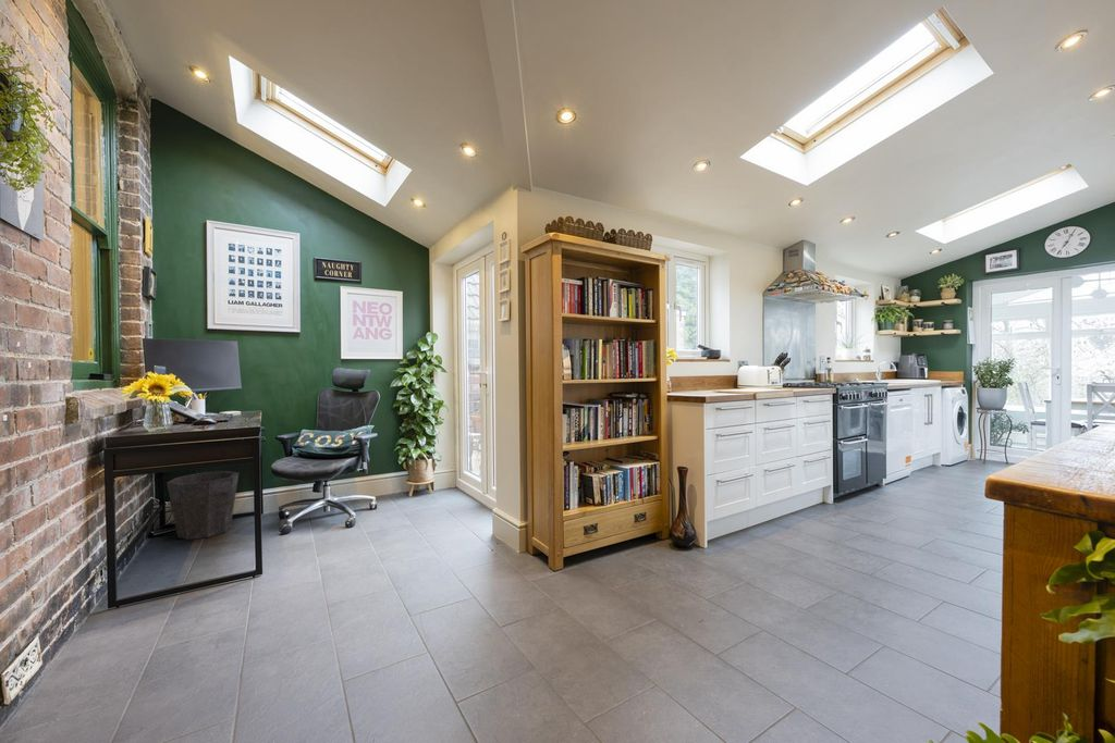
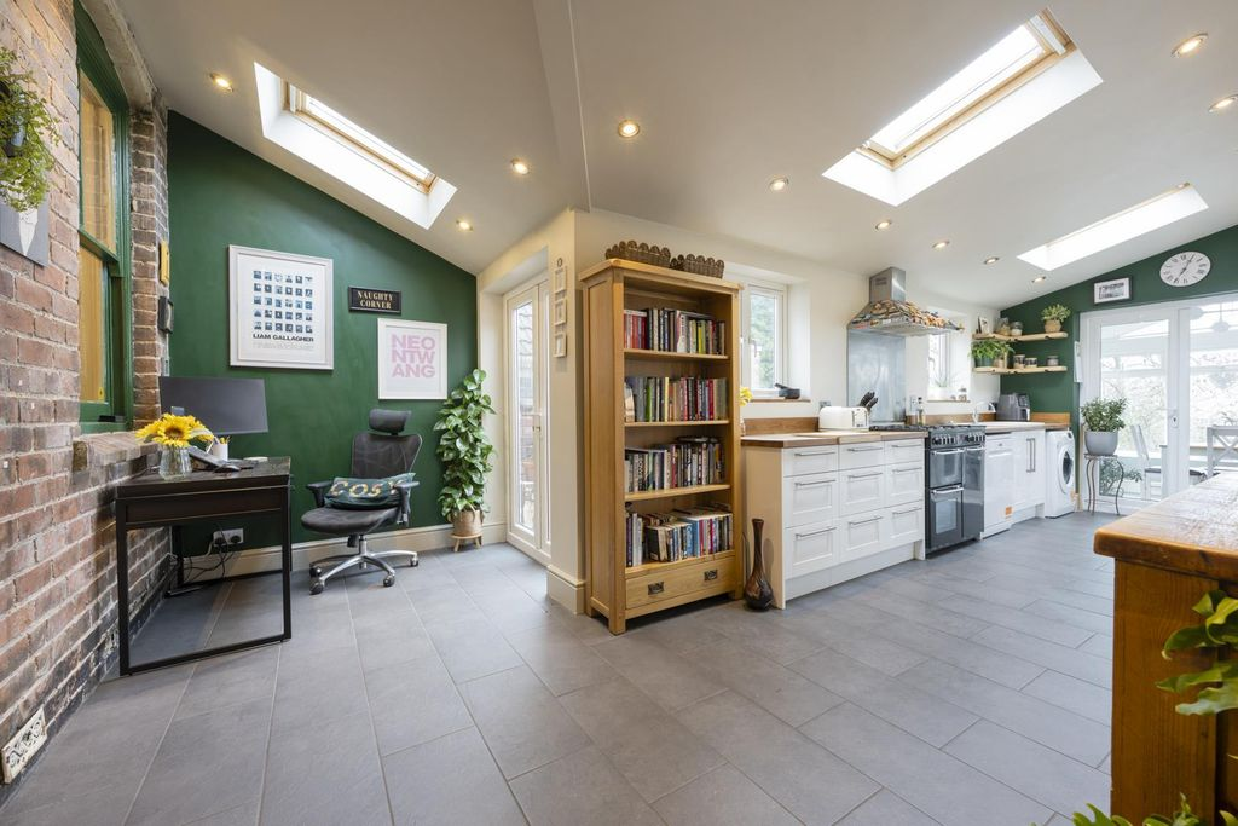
- waste bin [166,470,240,541]
